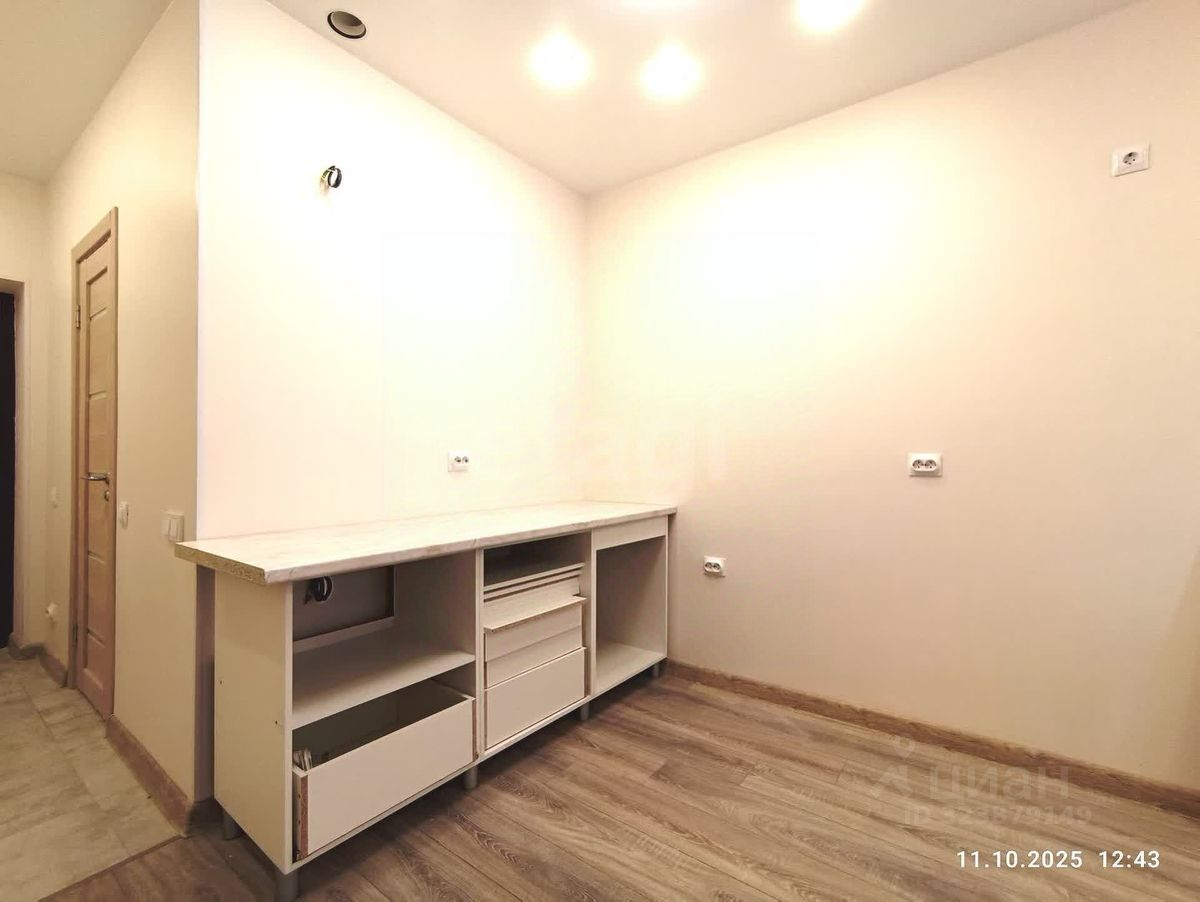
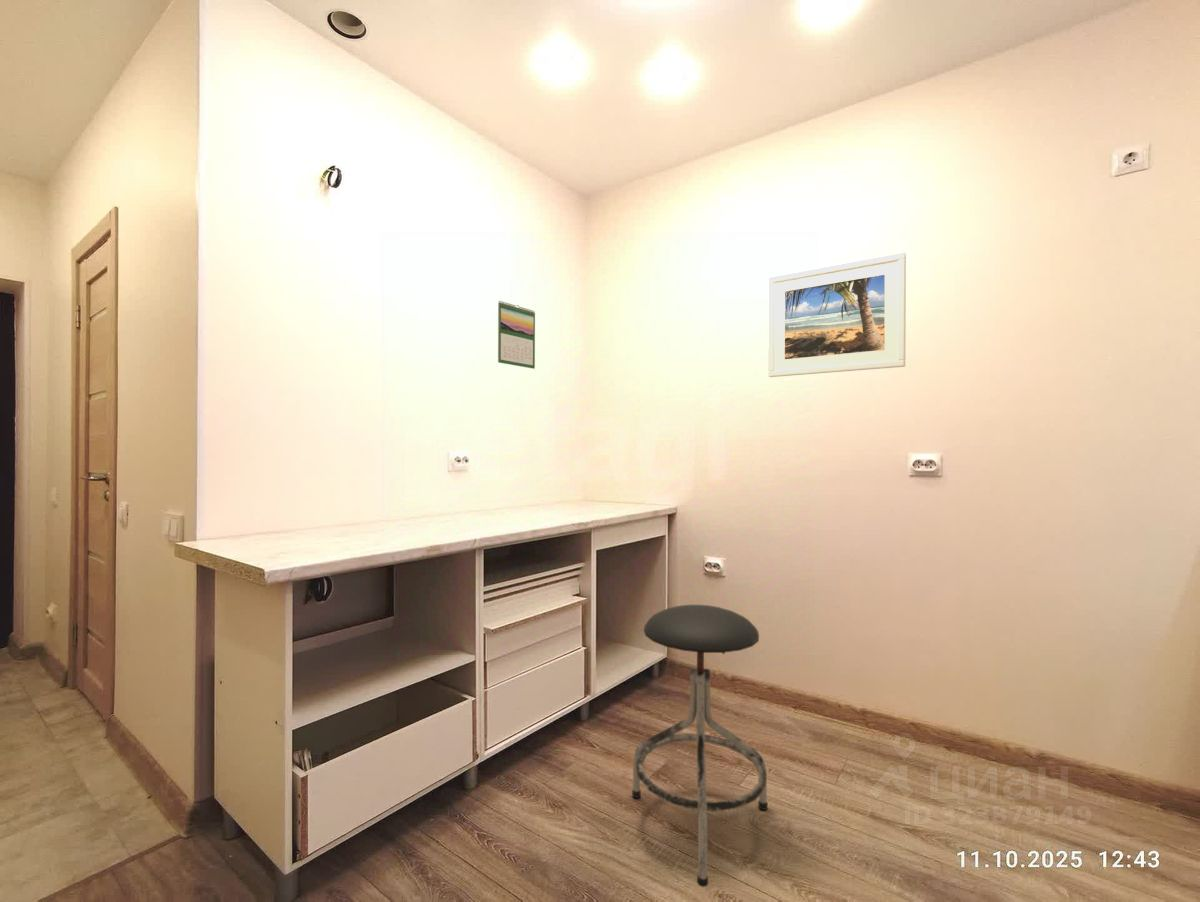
+ calendar [497,300,536,370]
+ stool [631,604,769,888]
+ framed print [767,252,907,378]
